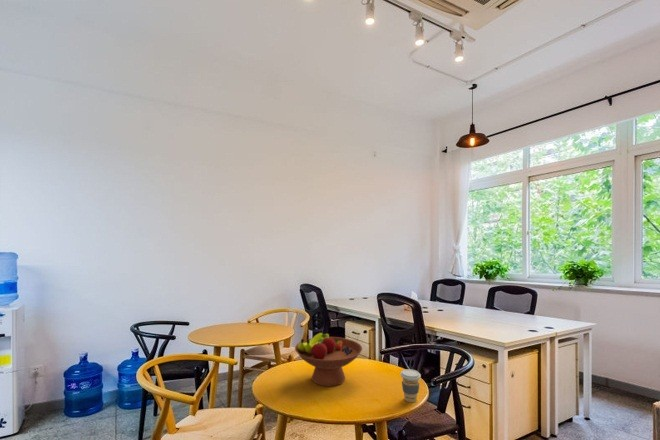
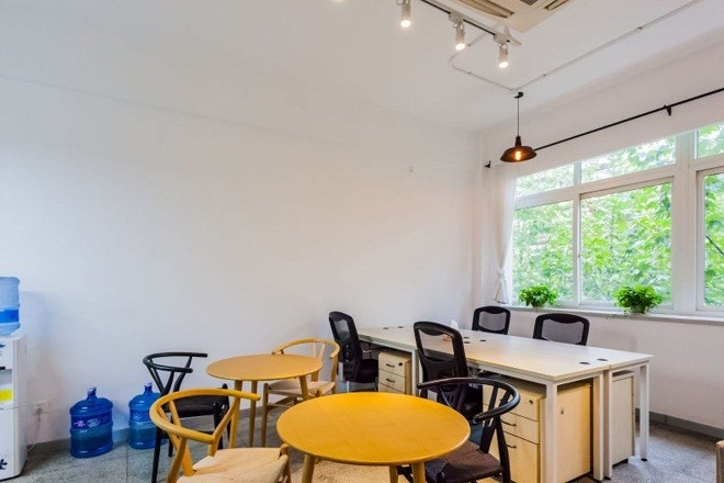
- coffee cup [400,368,422,403]
- fruit bowl [294,332,363,387]
